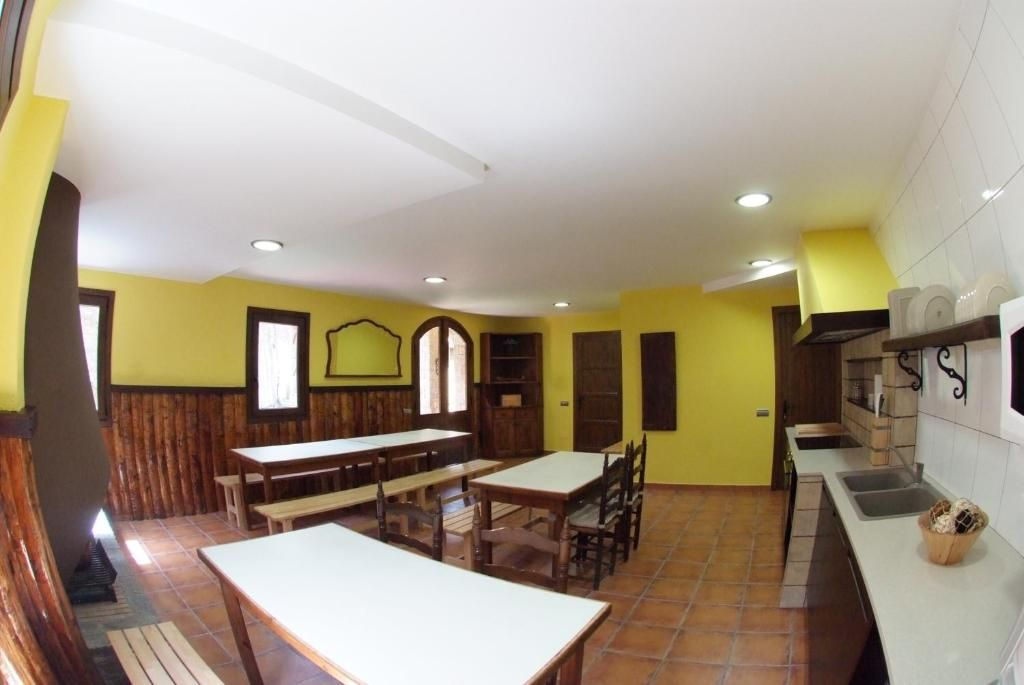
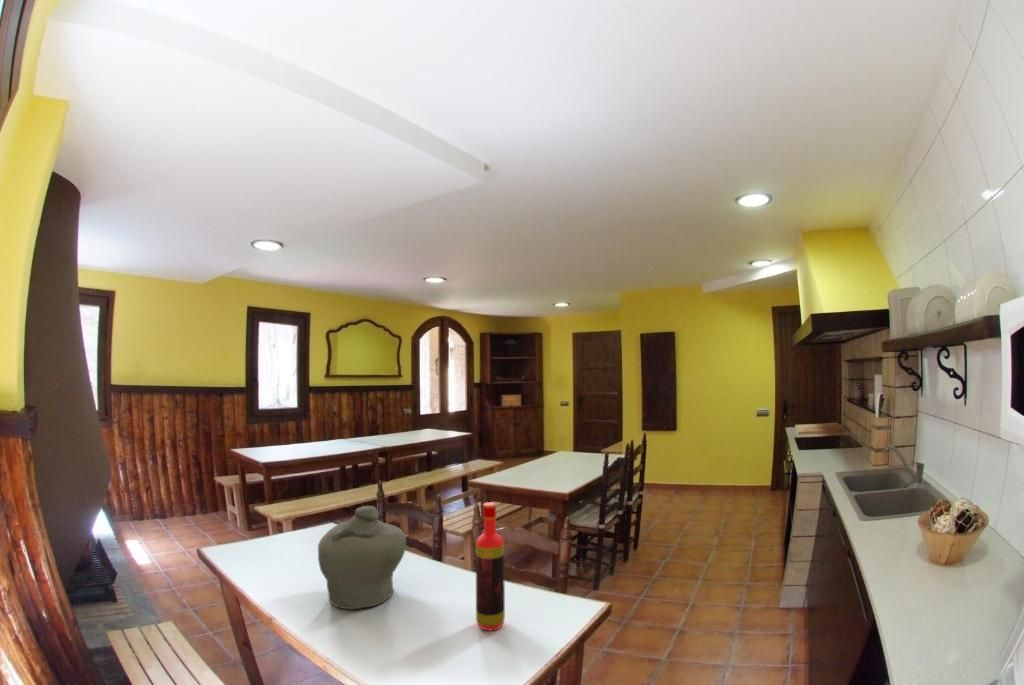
+ jar [317,505,407,610]
+ bottle [475,501,506,632]
